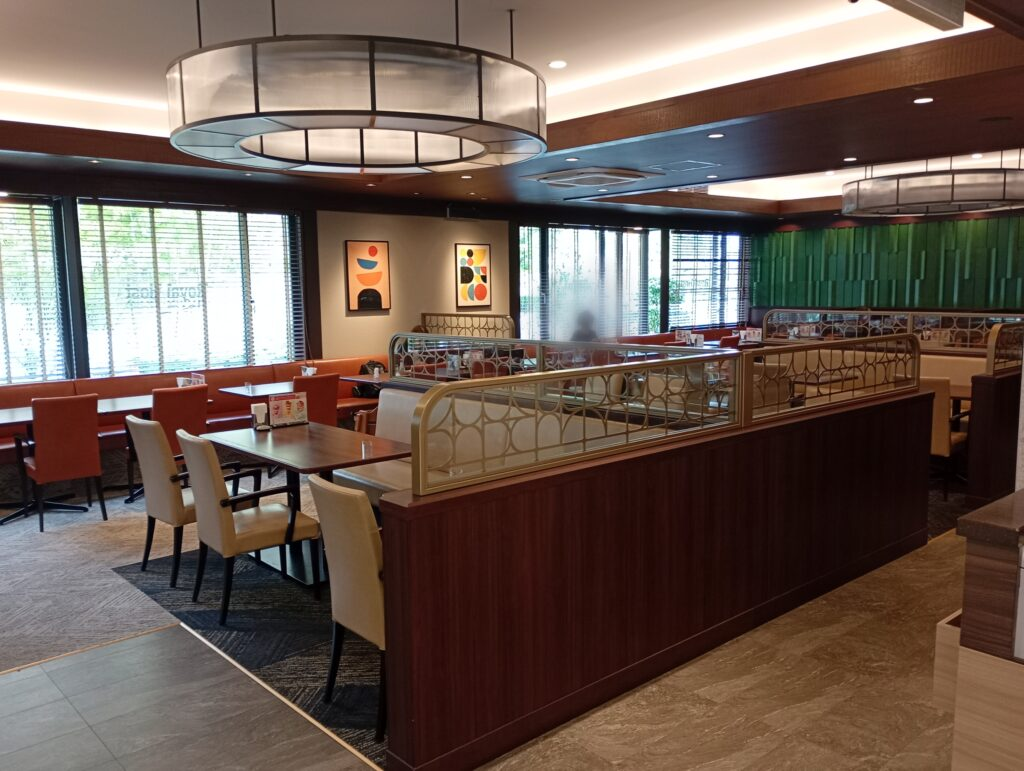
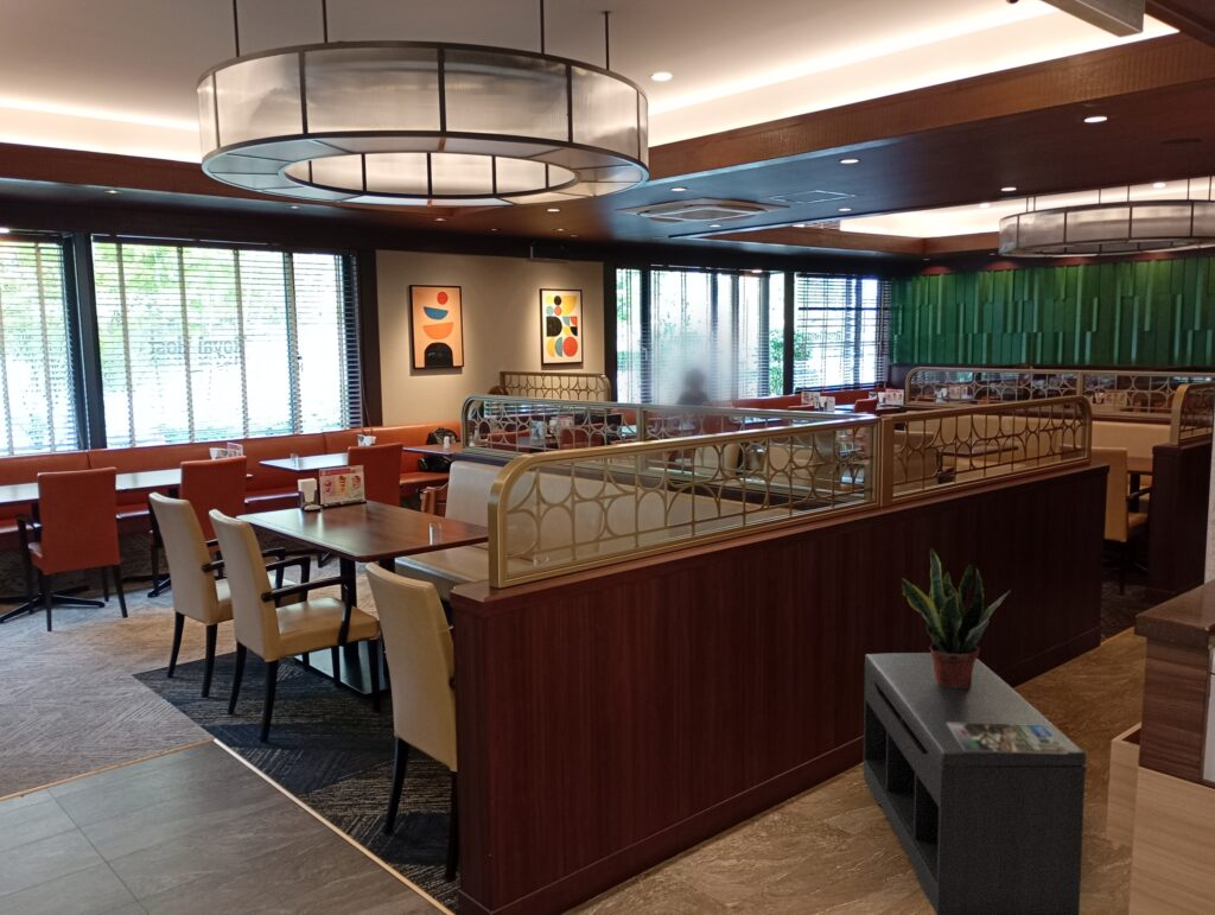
+ bench [863,652,1088,915]
+ magazine [947,723,1068,754]
+ potted plant [901,547,1012,688]
